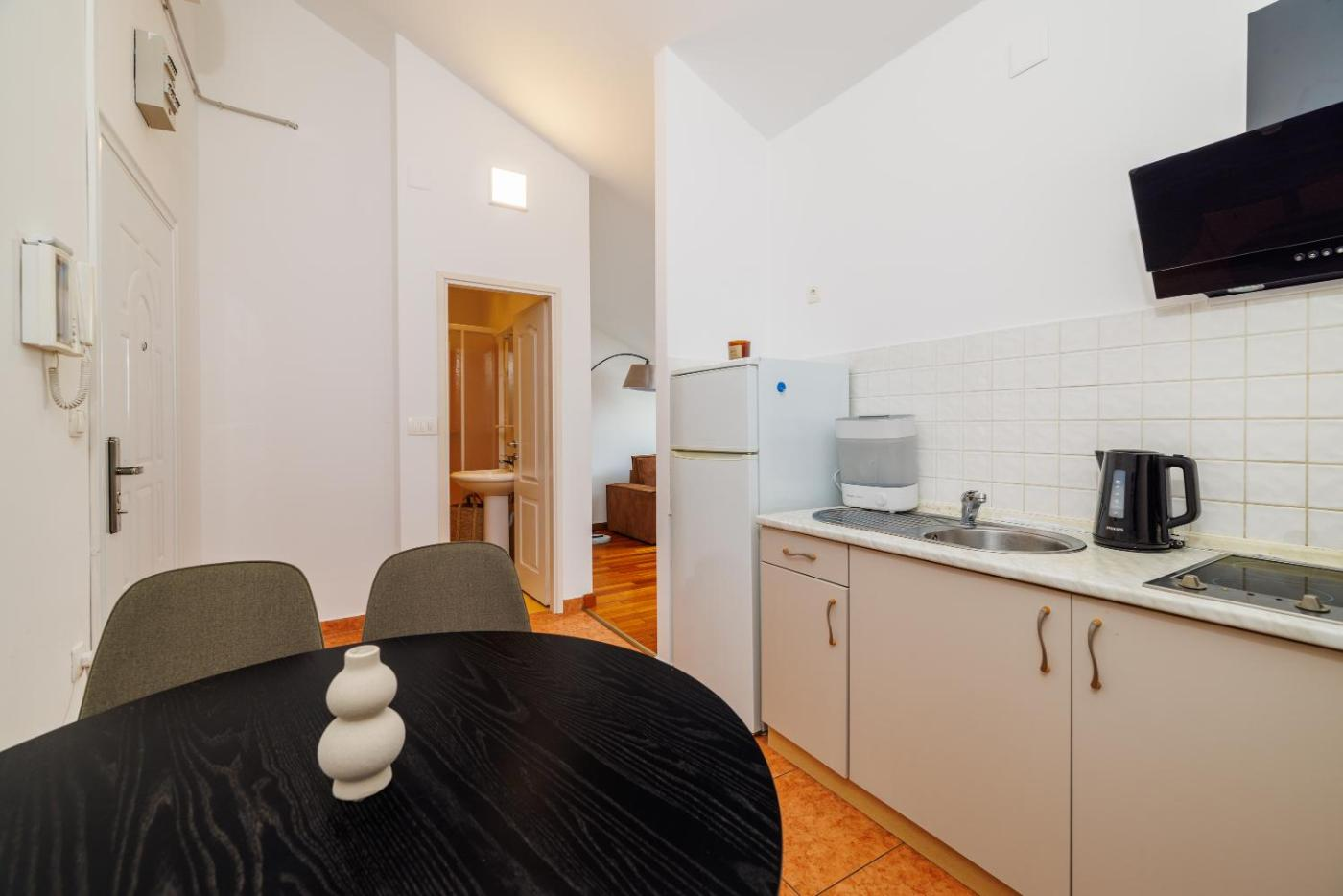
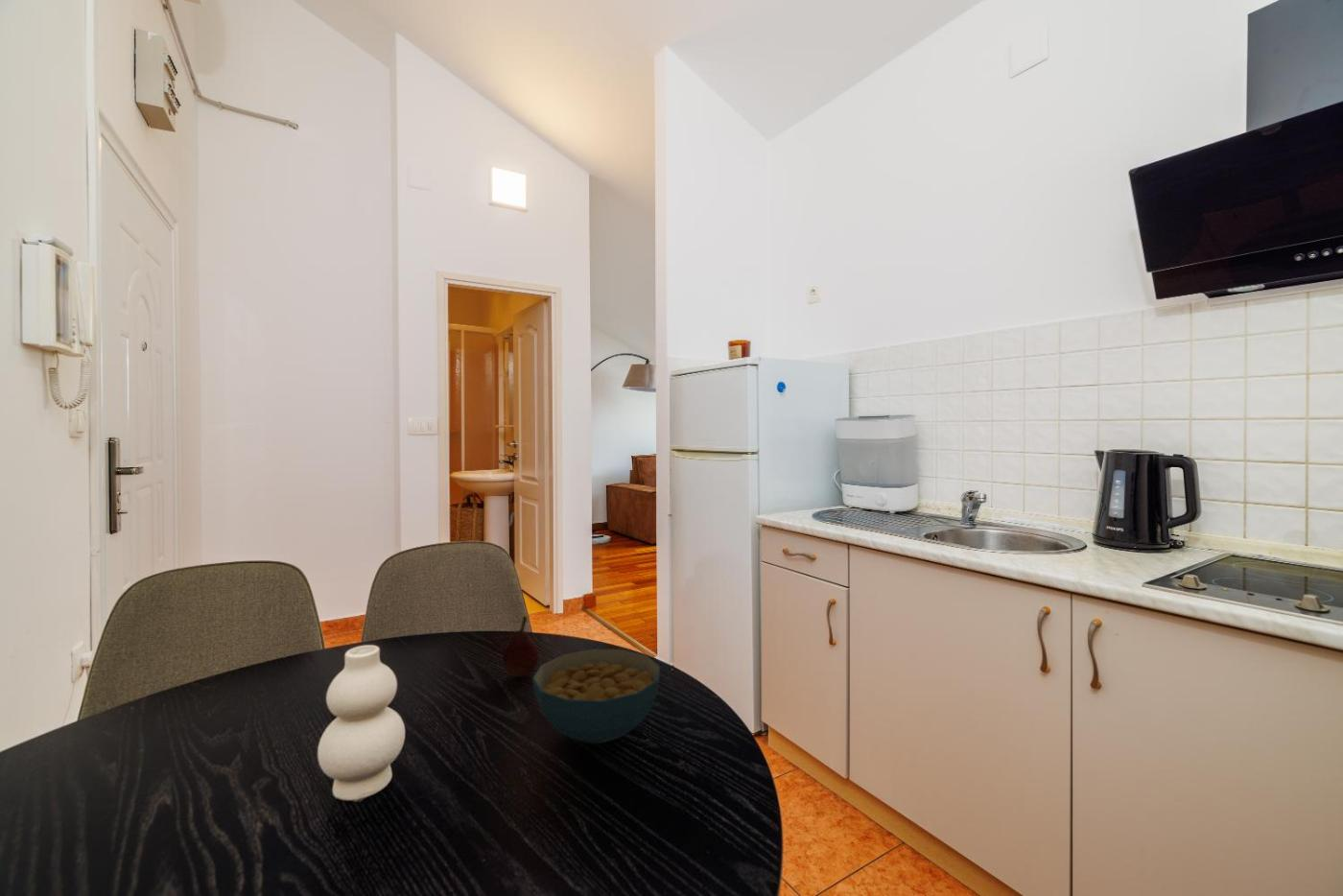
+ fruit [502,615,540,678]
+ cereal bowl [531,648,661,744]
